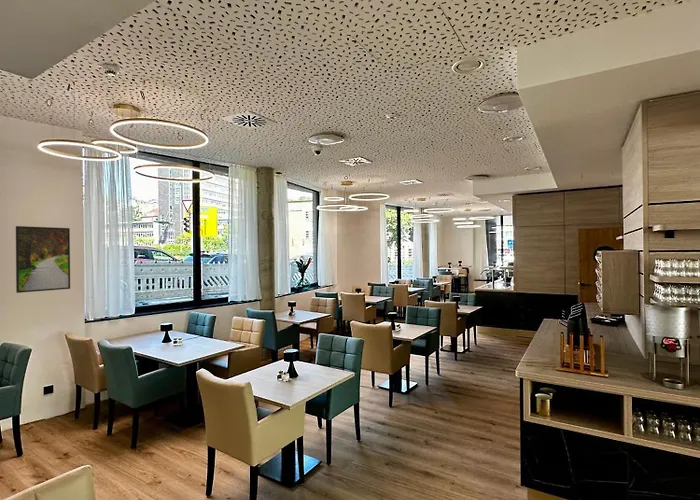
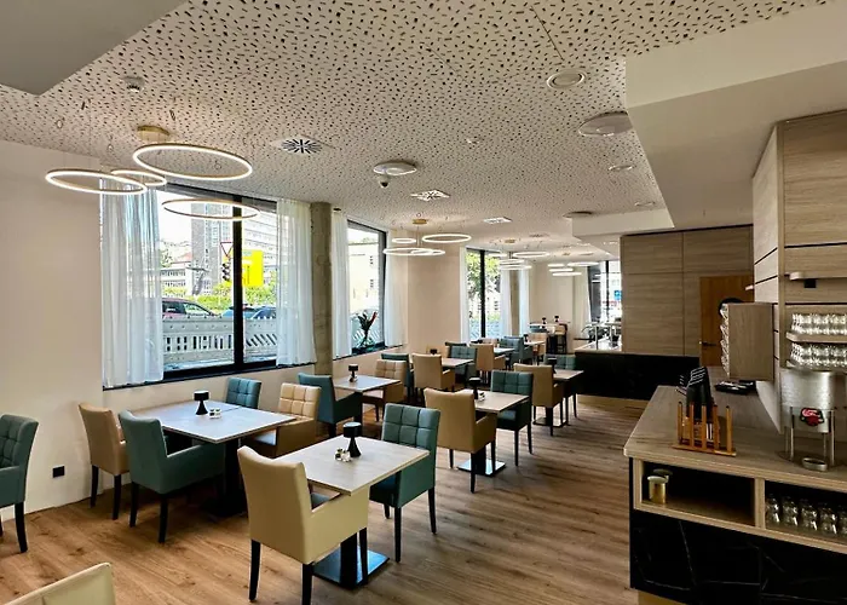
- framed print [15,225,71,294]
